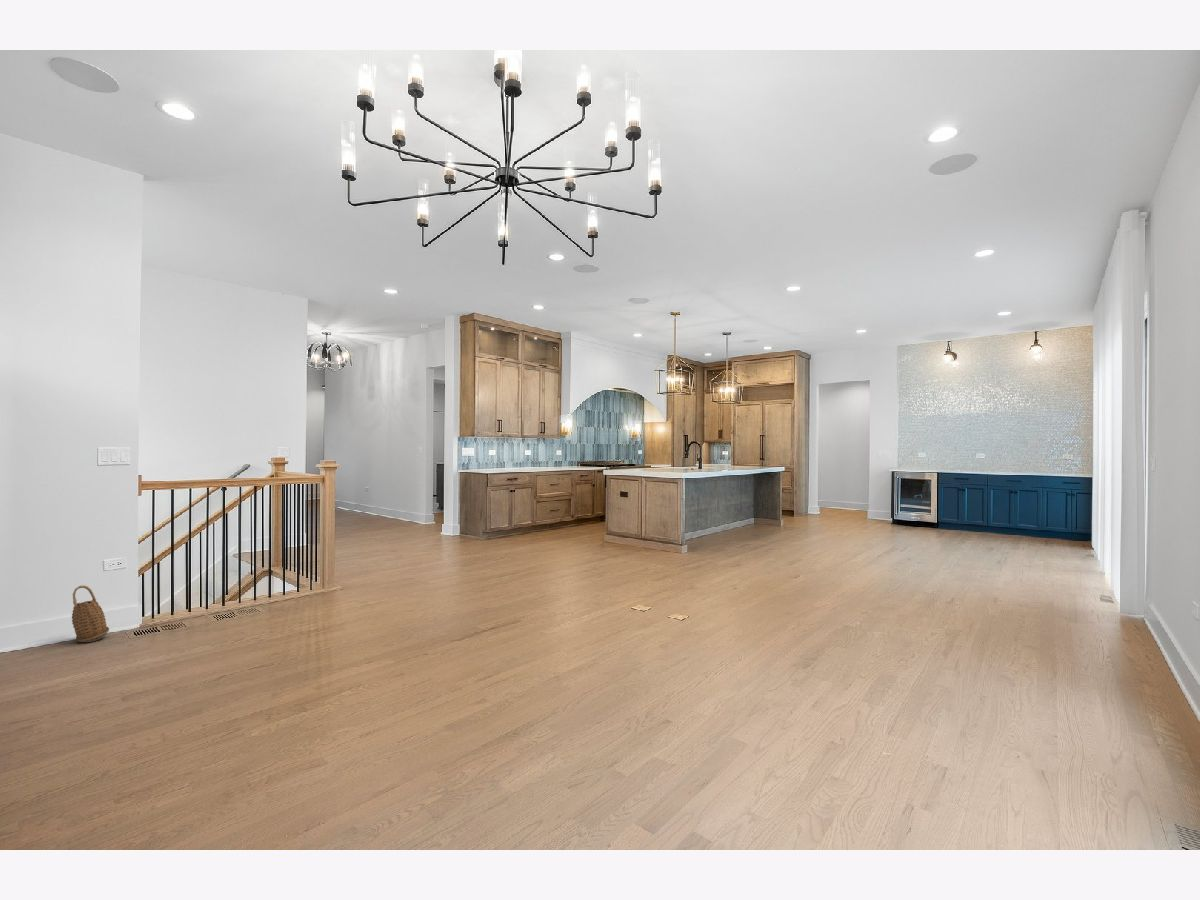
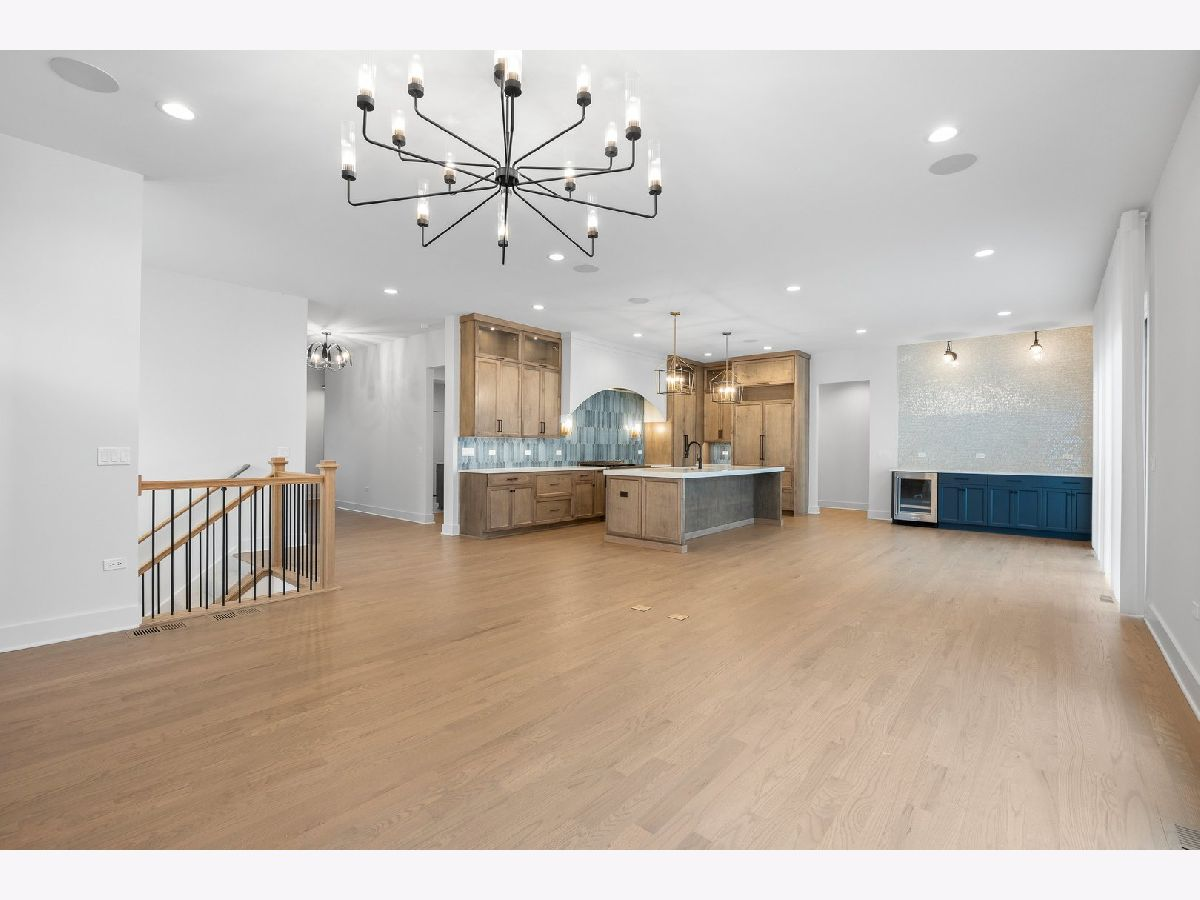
- basket [71,584,110,643]
